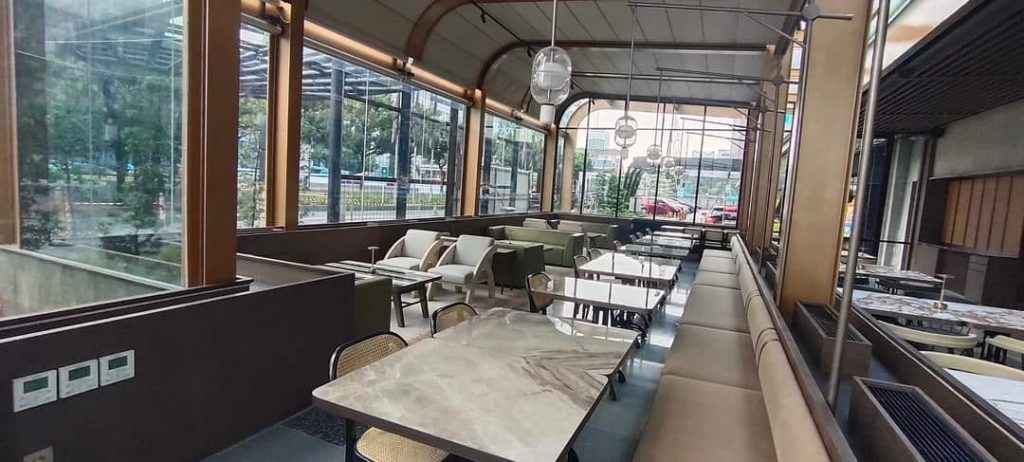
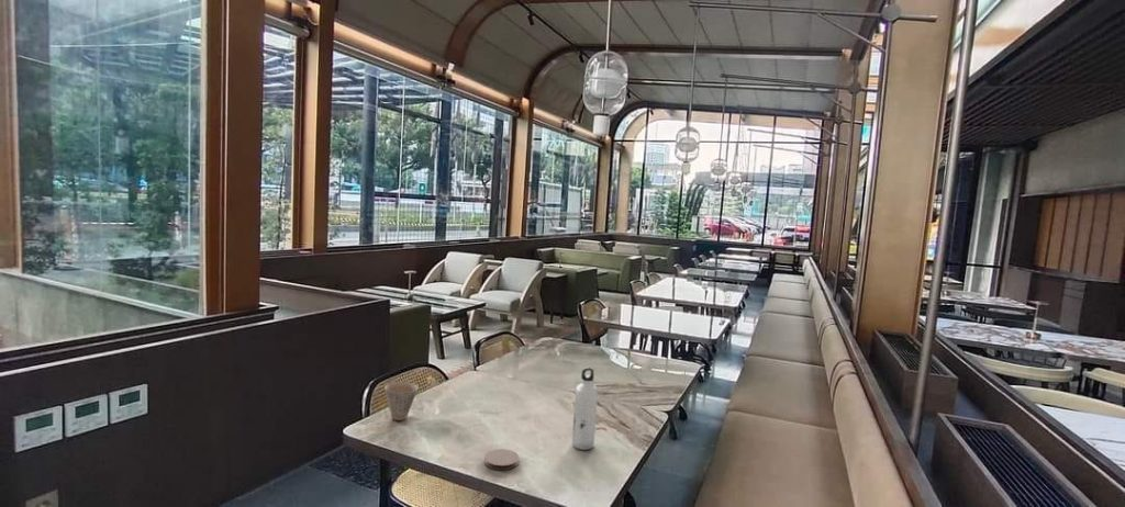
+ water bottle [571,367,599,451]
+ coaster [483,448,520,471]
+ cup [383,381,420,421]
